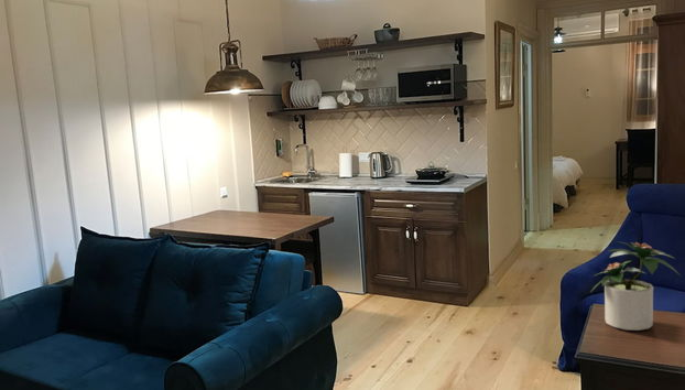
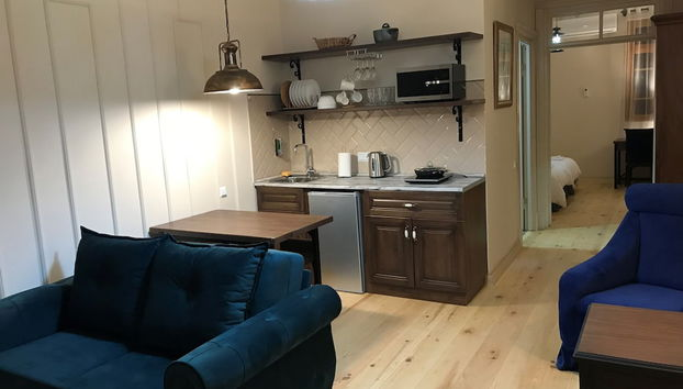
- potted plant [590,240,682,332]
